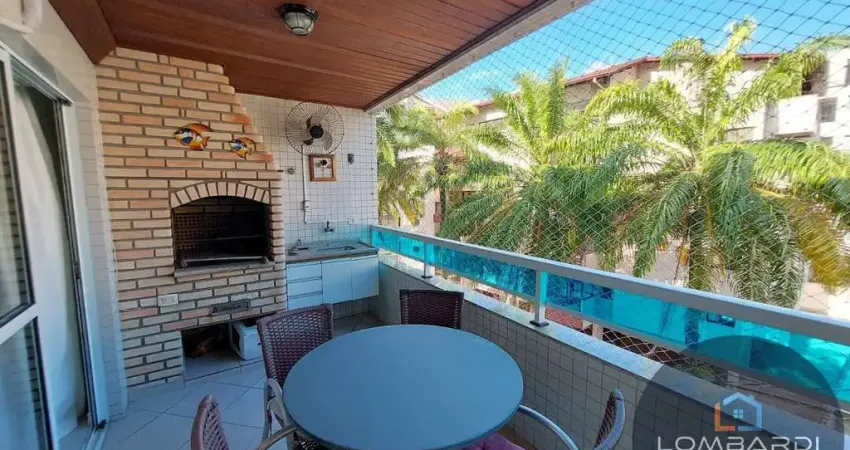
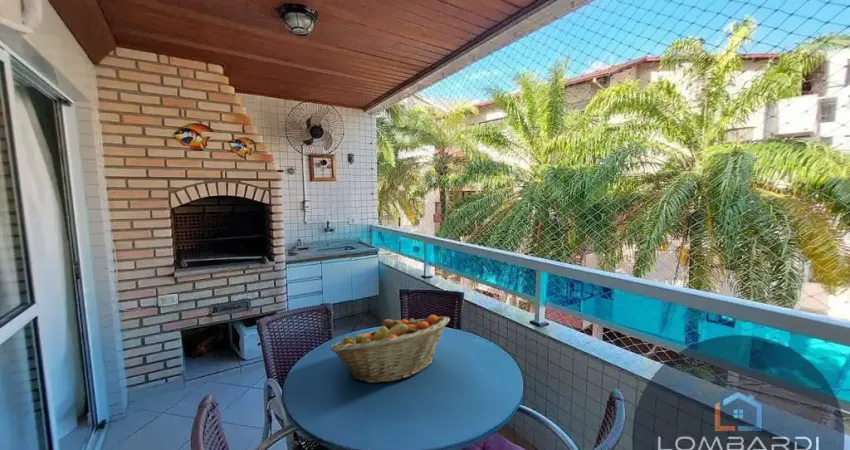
+ fruit basket [329,314,451,384]
